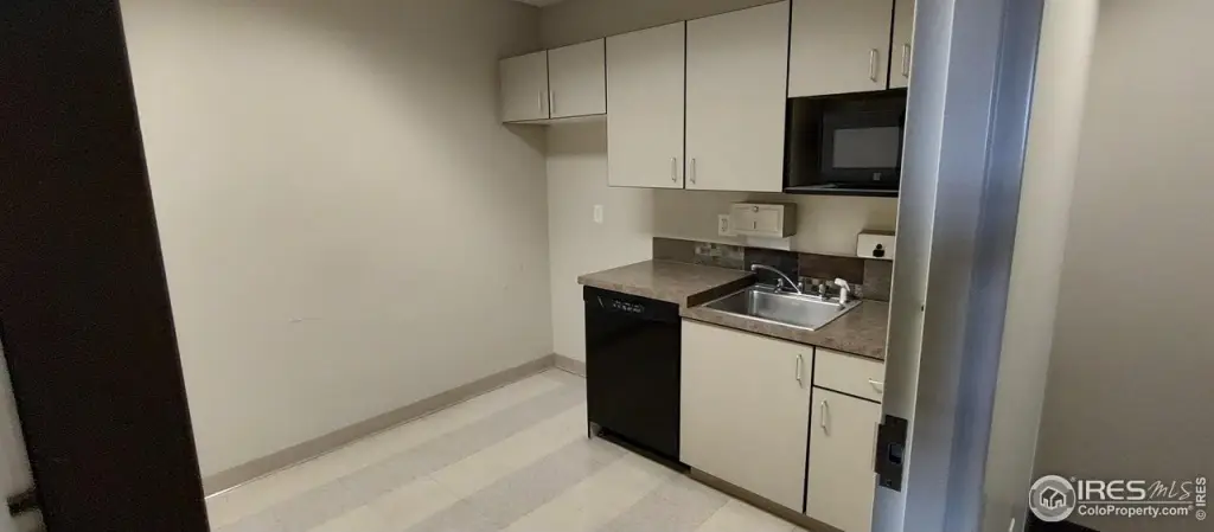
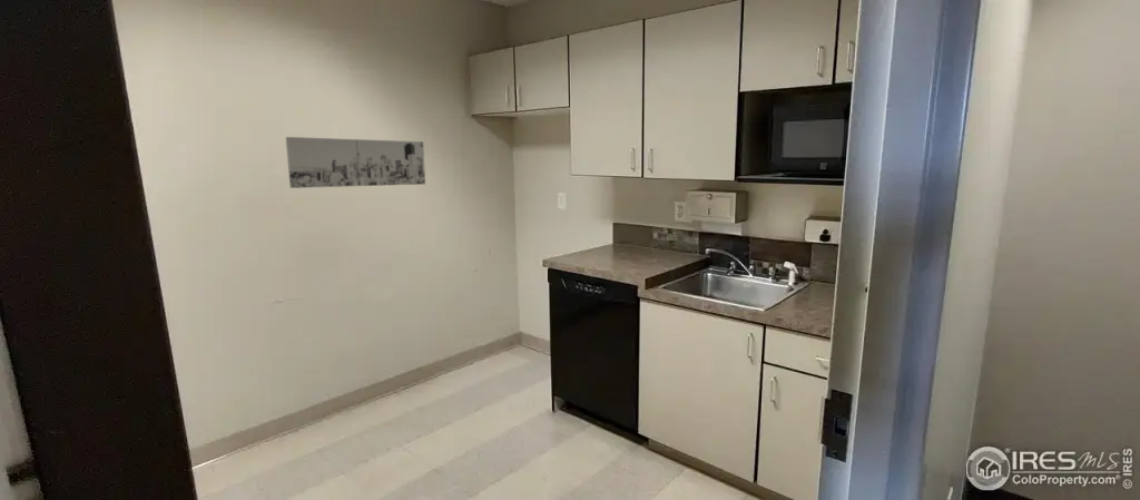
+ wall art [285,136,426,189]
